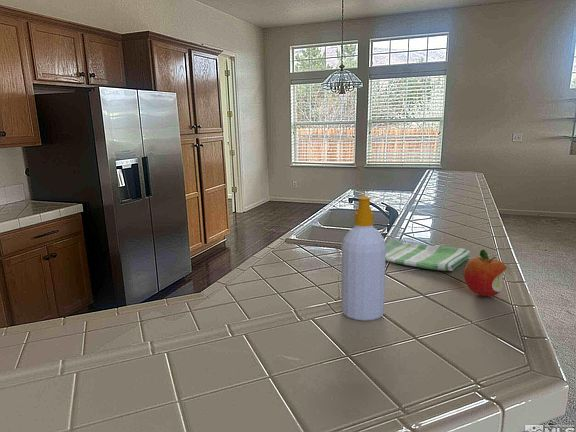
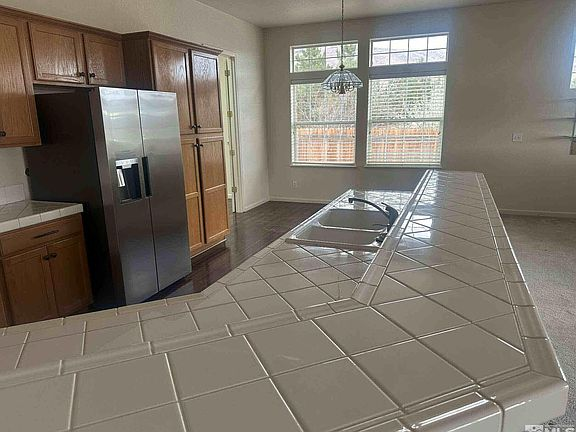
- fruit [463,249,508,297]
- dish towel [385,238,471,272]
- soap bottle [340,194,386,322]
